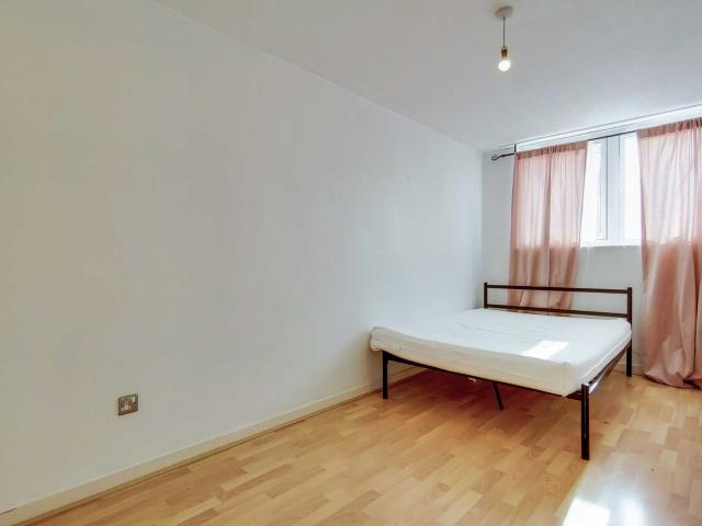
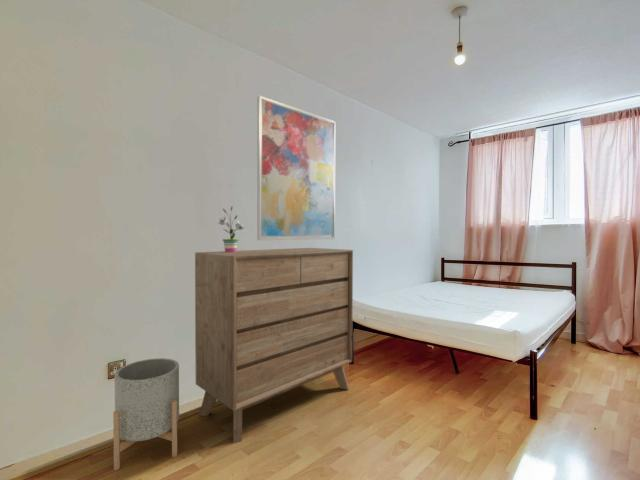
+ wall art [256,94,336,241]
+ potted plant [215,205,246,252]
+ dresser [194,247,354,444]
+ planter [112,357,180,471]
